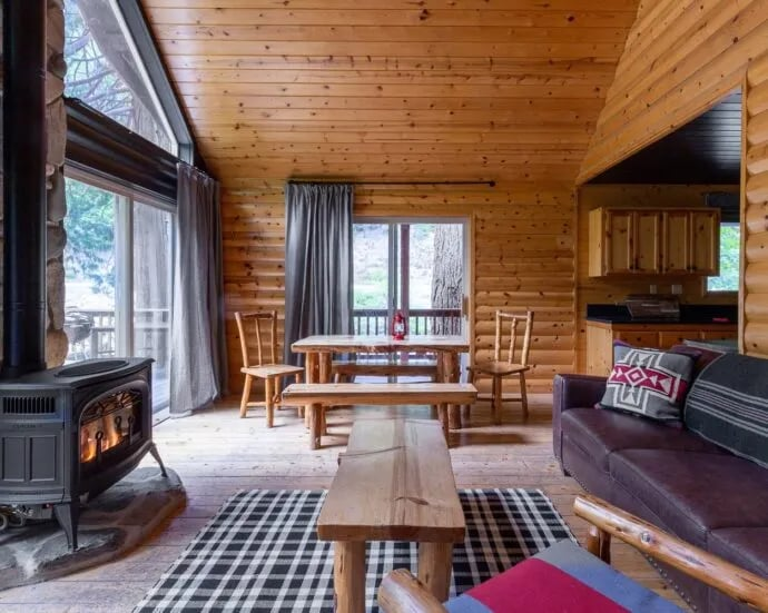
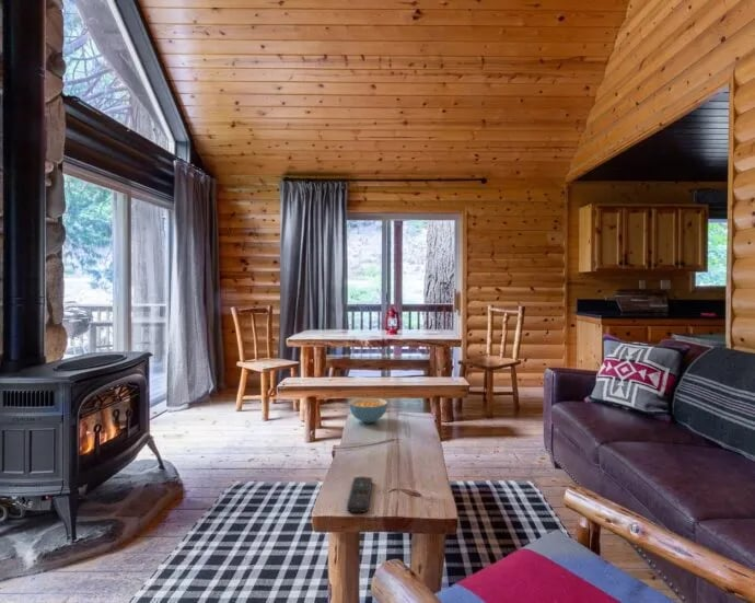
+ remote control [346,475,373,513]
+ cereal bowl [348,397,388,424]
